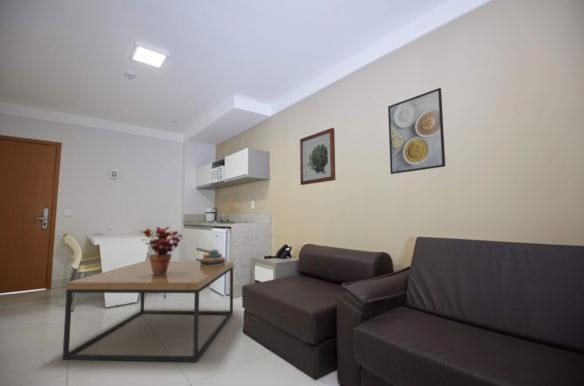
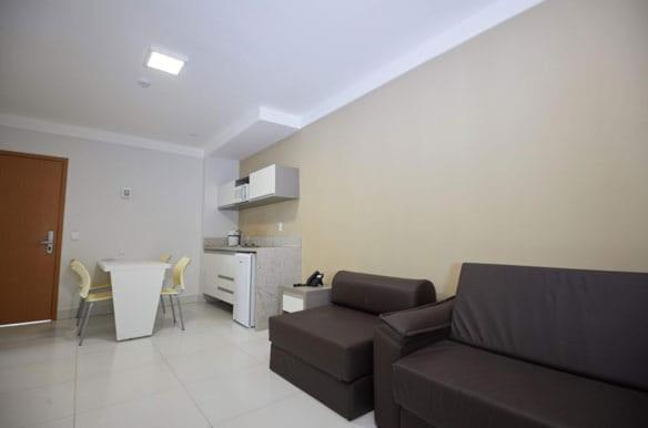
- coffee table [61,260,234,363]
- potted plant [138,226,185,275]
- decorative bowl [199,248,226,266]
- wall art [299,127,336,186]
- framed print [387,87,446,175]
